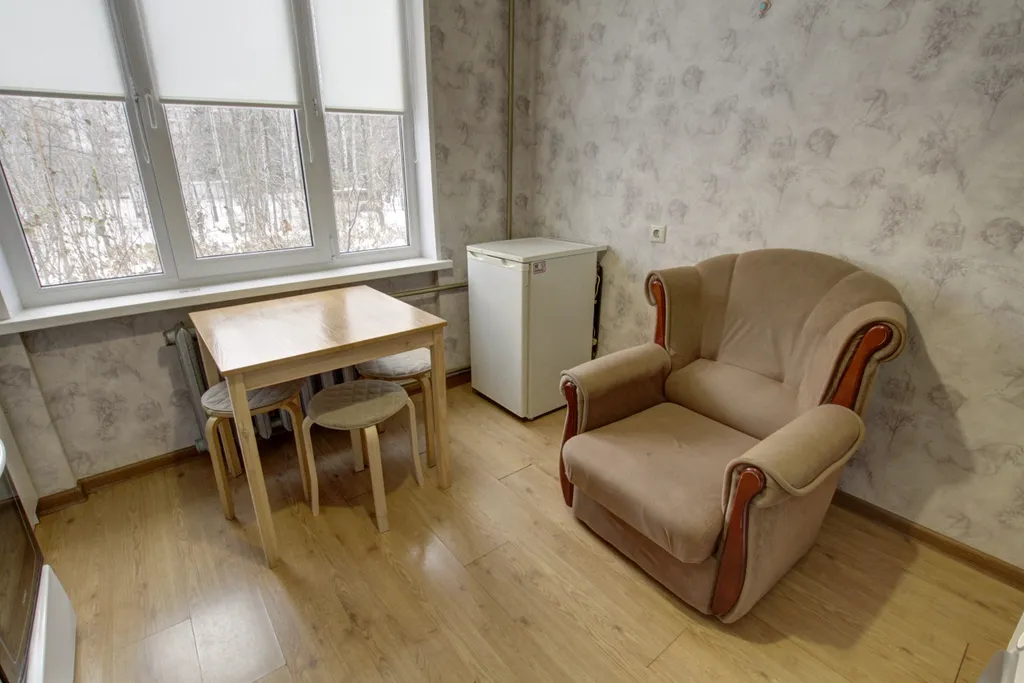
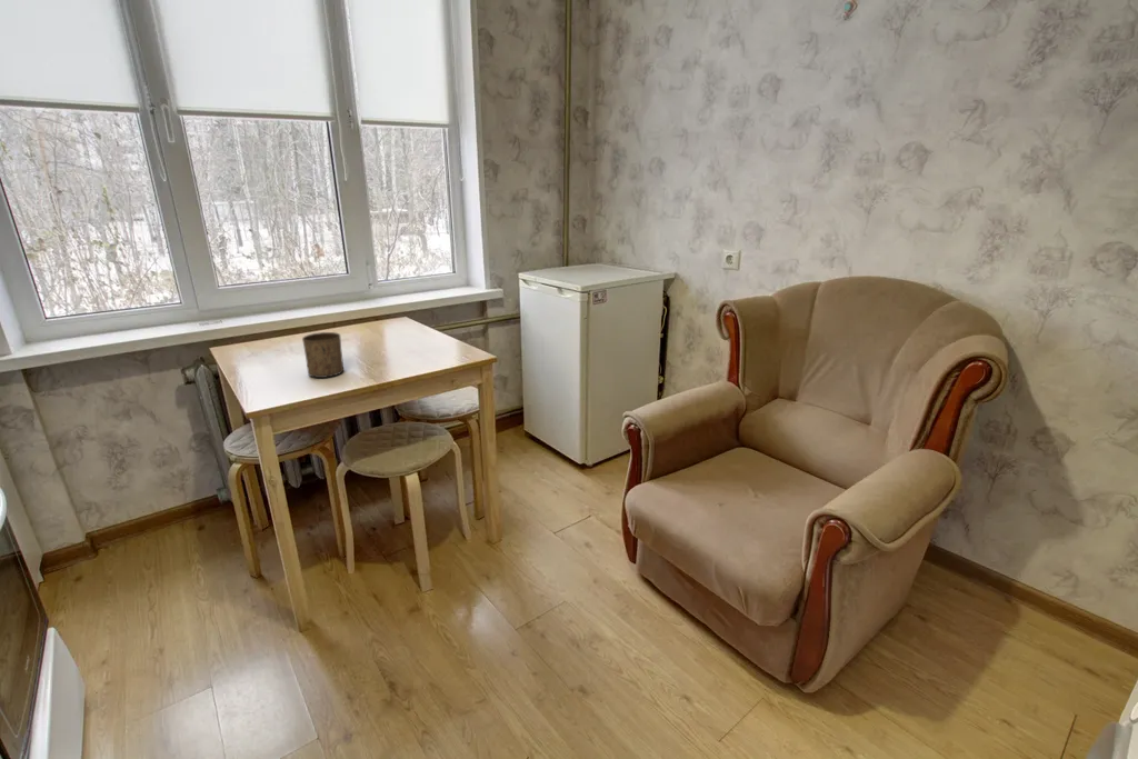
+ cup [301,331,345,379]
